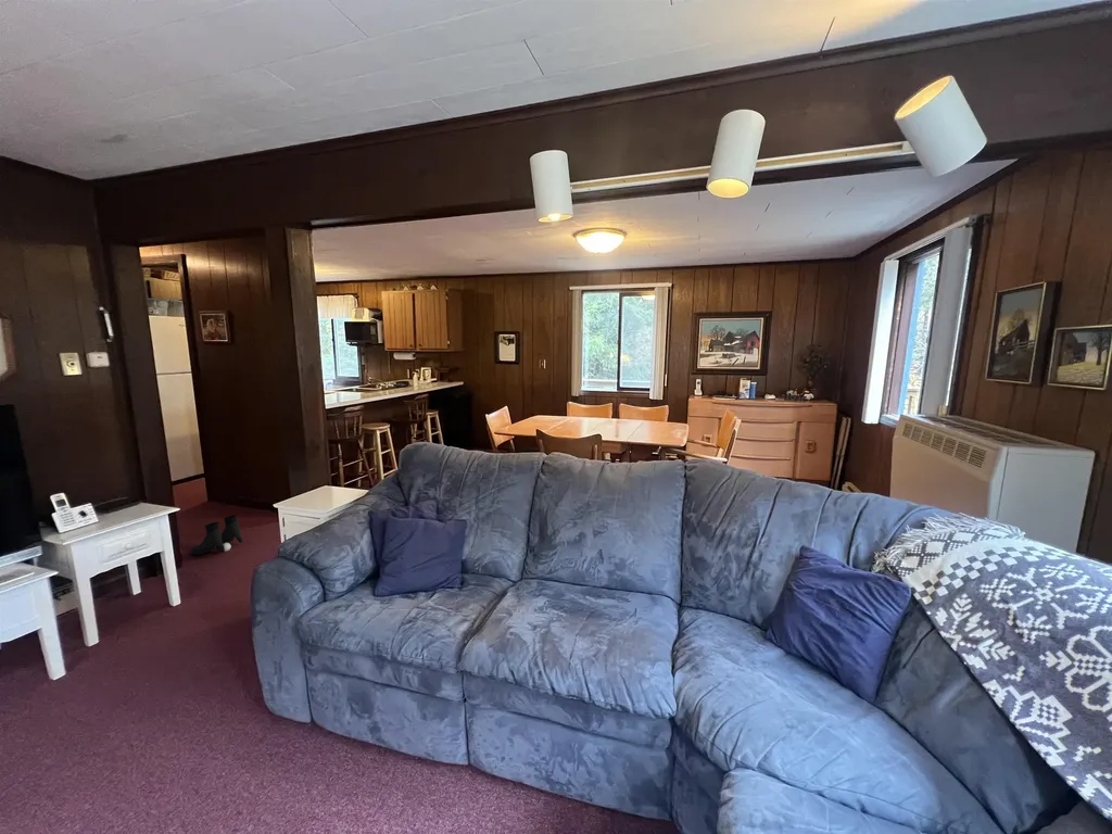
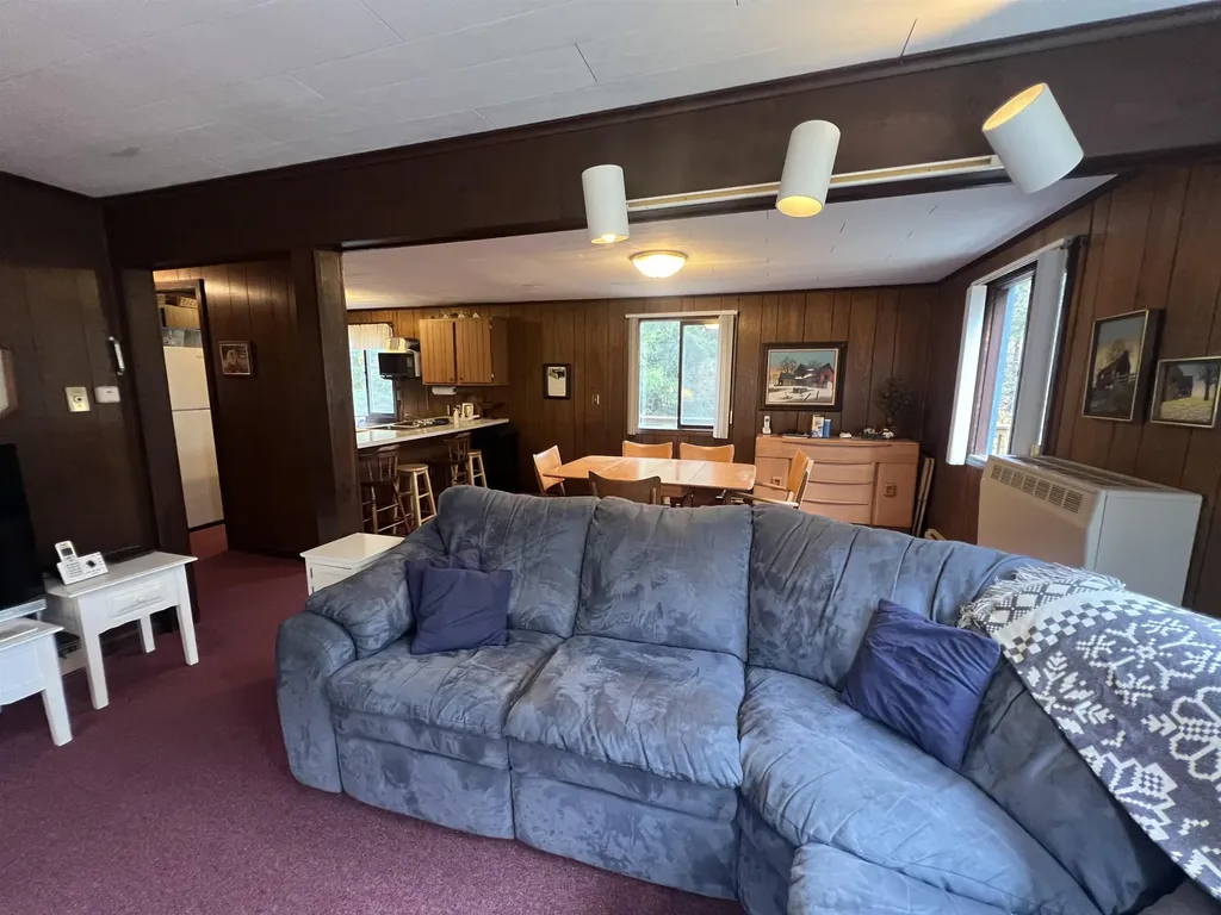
- boots [190,514,243,556]
